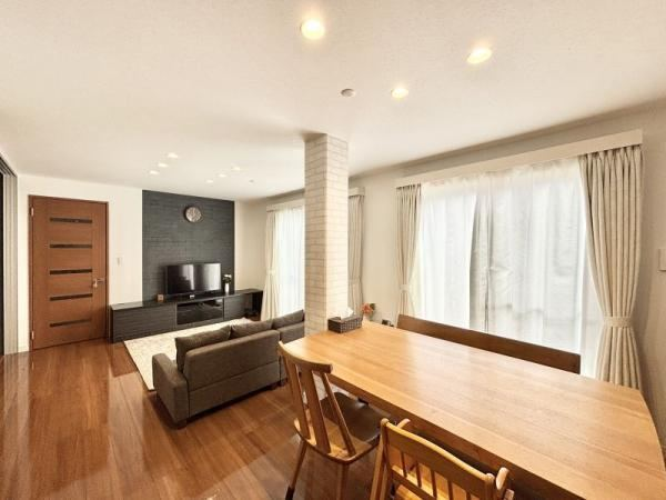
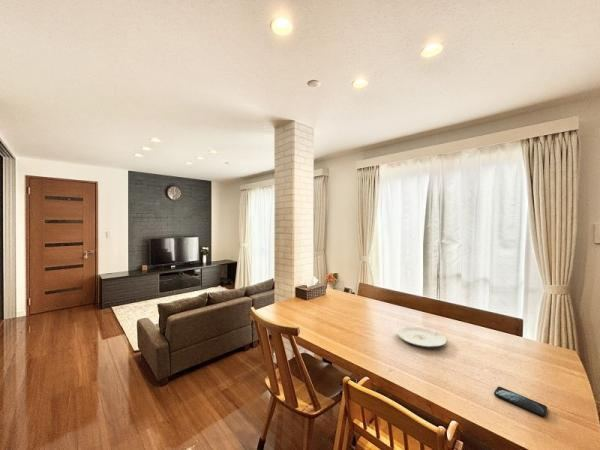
+ plate [396,325,447,348]
+ smartphone [493,386,548,417]
